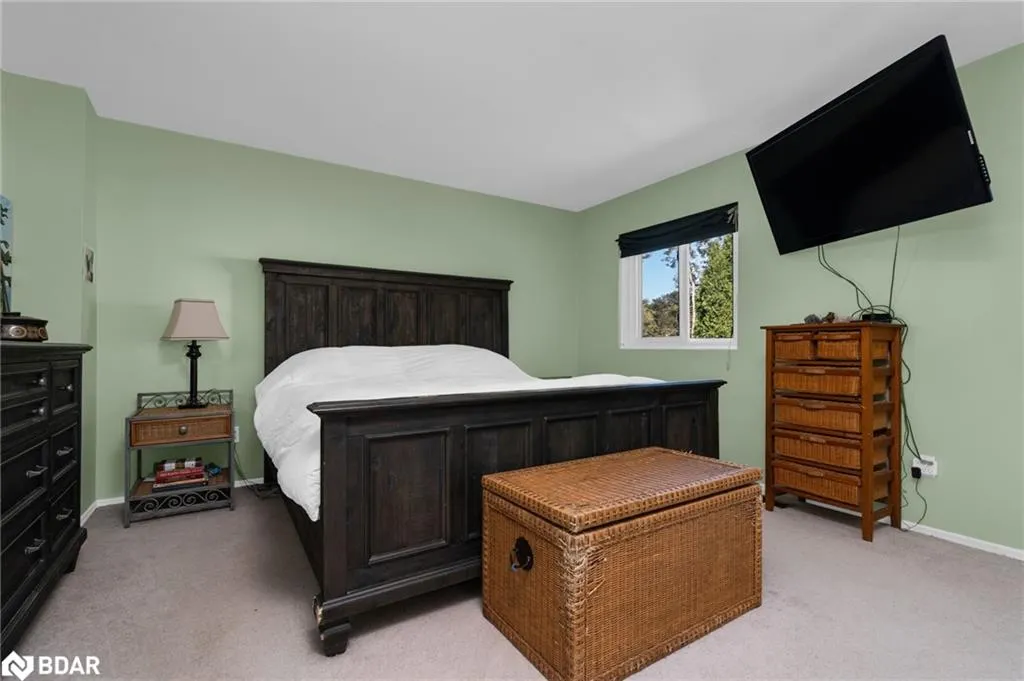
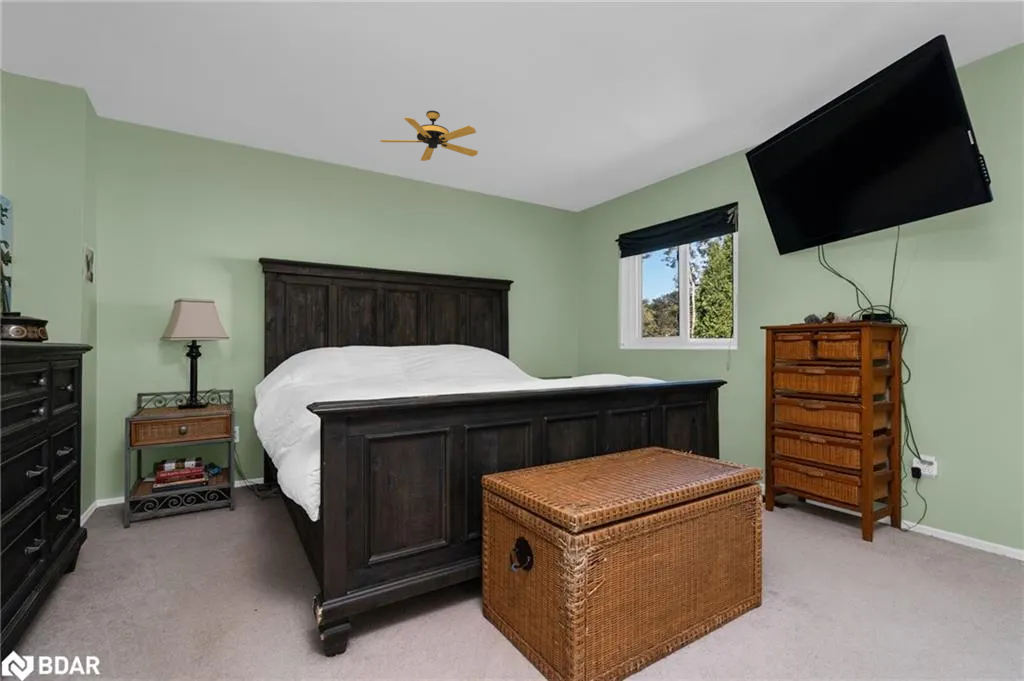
+ ceiling fan [379,110,479,162]
